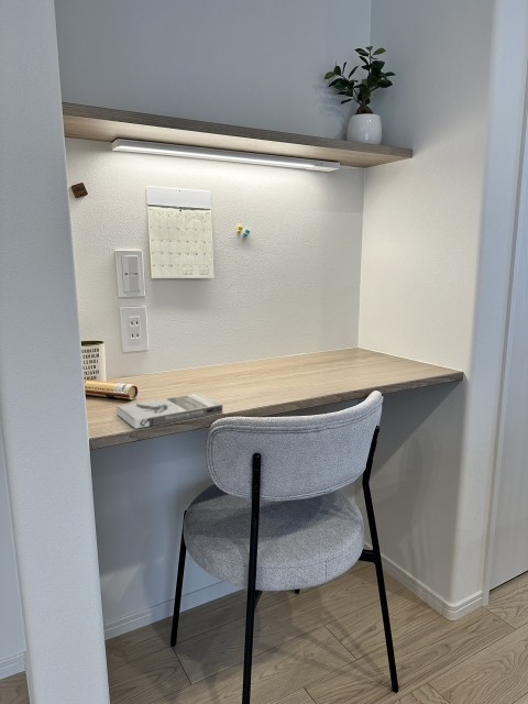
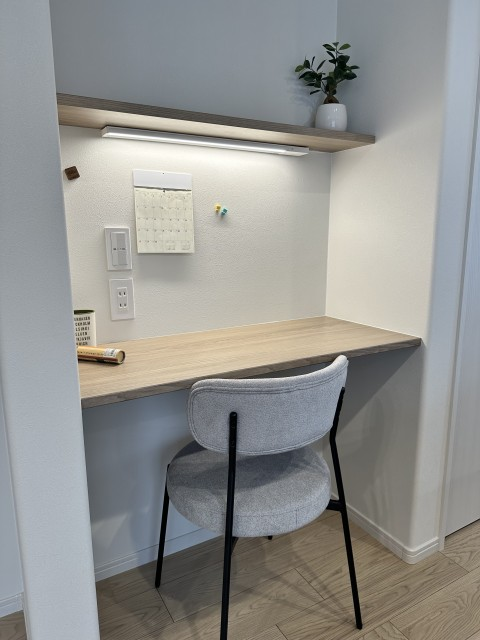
- book [116,392,223,430]
